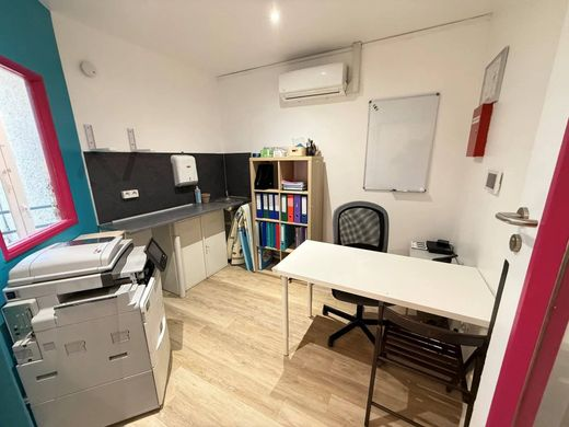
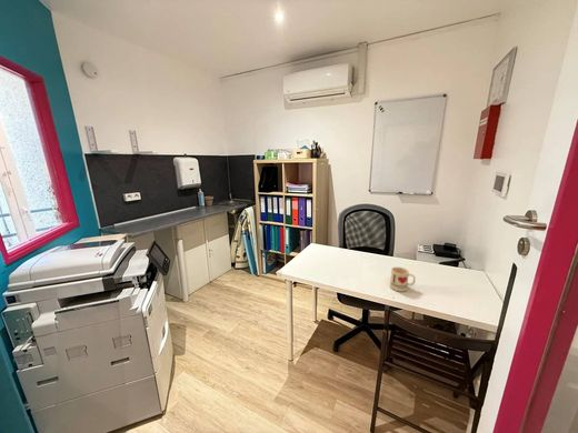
+ mug [389,266,417,293]
